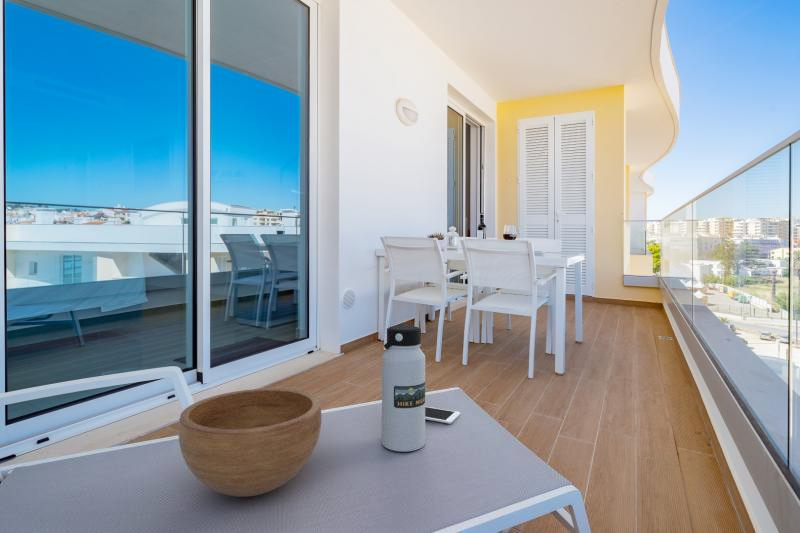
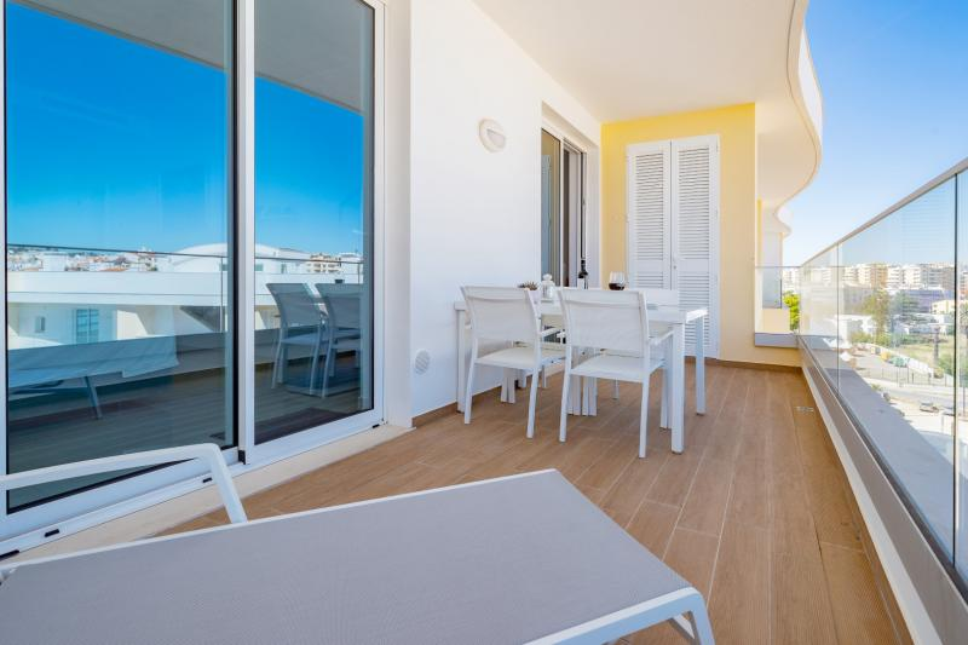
- cell phone [425,406,461,425]
- water bottle [381,325,426,453]
- bowl [178,388,323,497]
